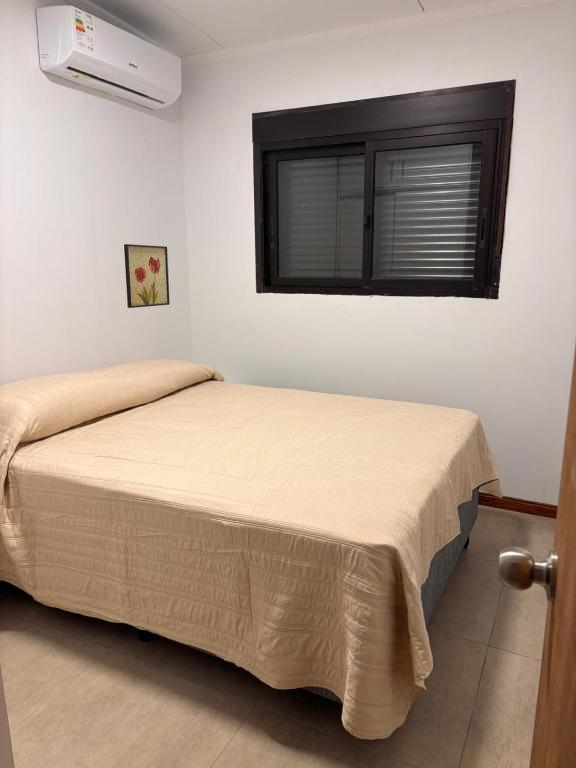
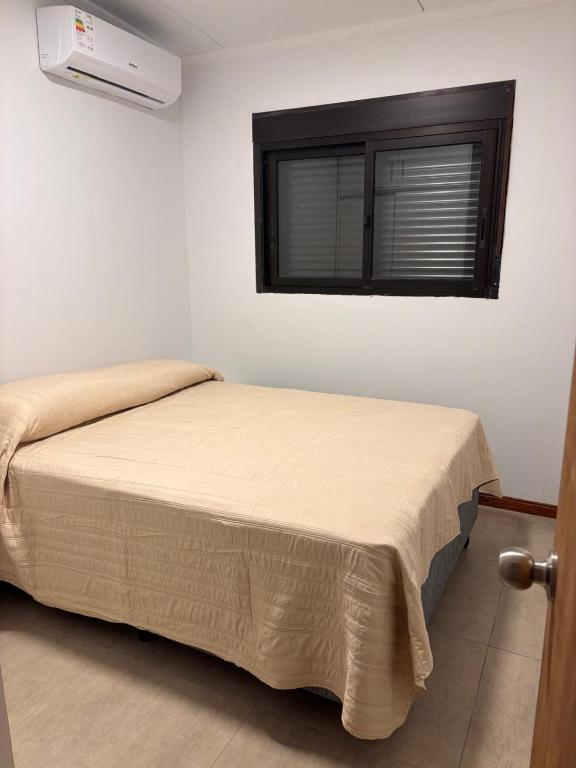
- wall art [123,243,171,309]
